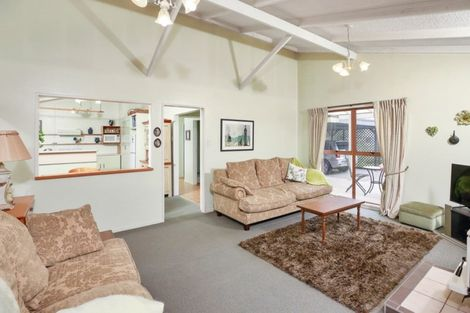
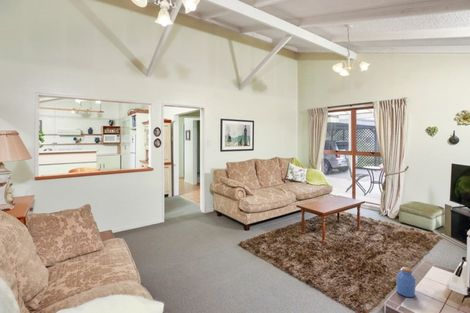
+ jar [395,266,417,298]
